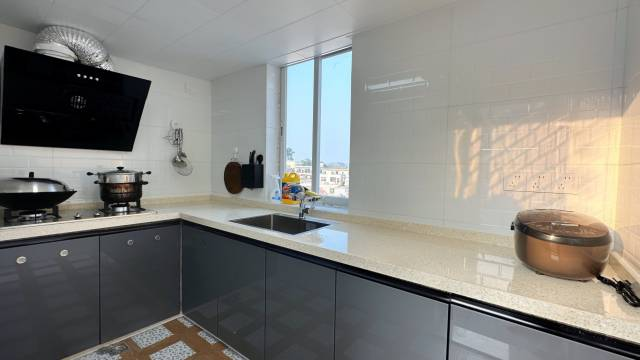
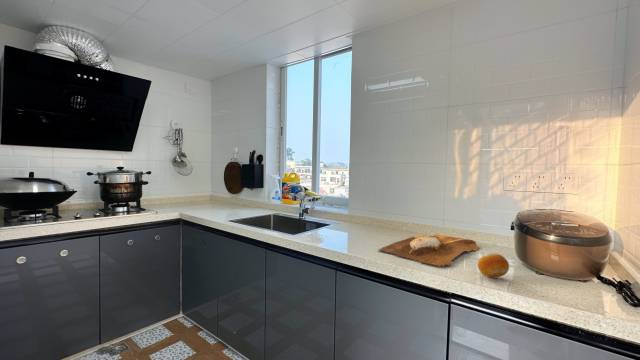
+ cutting board [377,234,481,267]
+ fruit [477,253,510,279]
